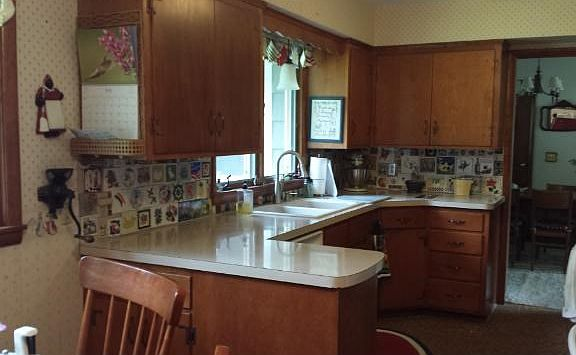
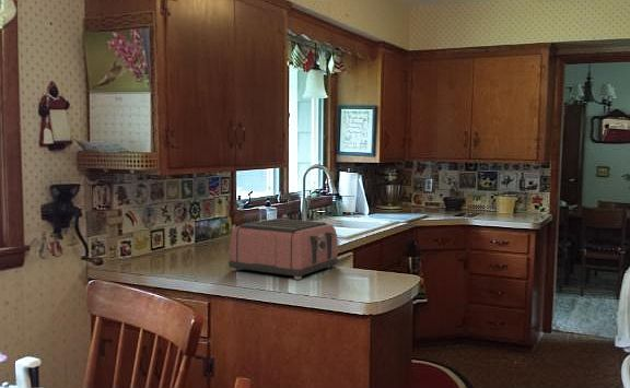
+ toaster [228,217,339,281]
